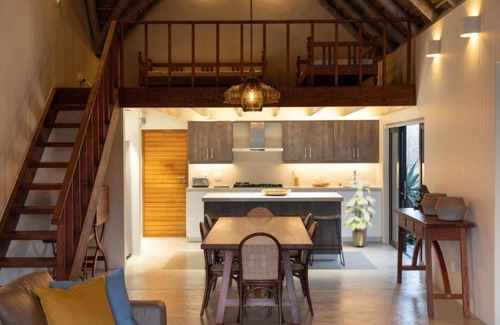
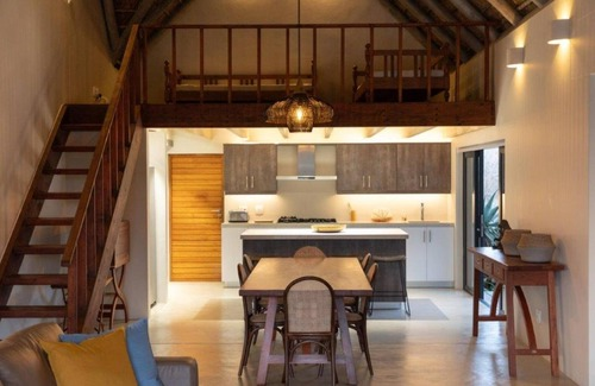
- indoor plant [341,175,377,247]
